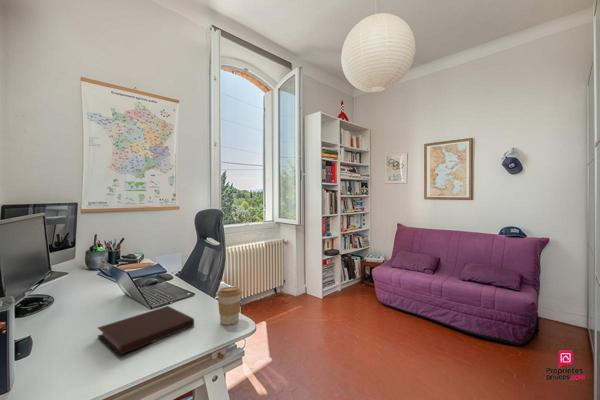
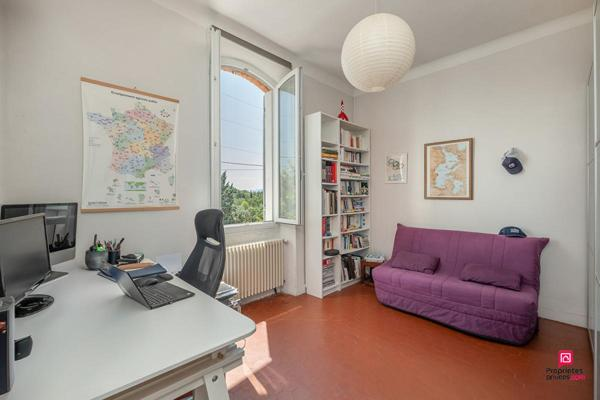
- coffee cup [216,286,243,326]
- notebook [97,305,195,356]
